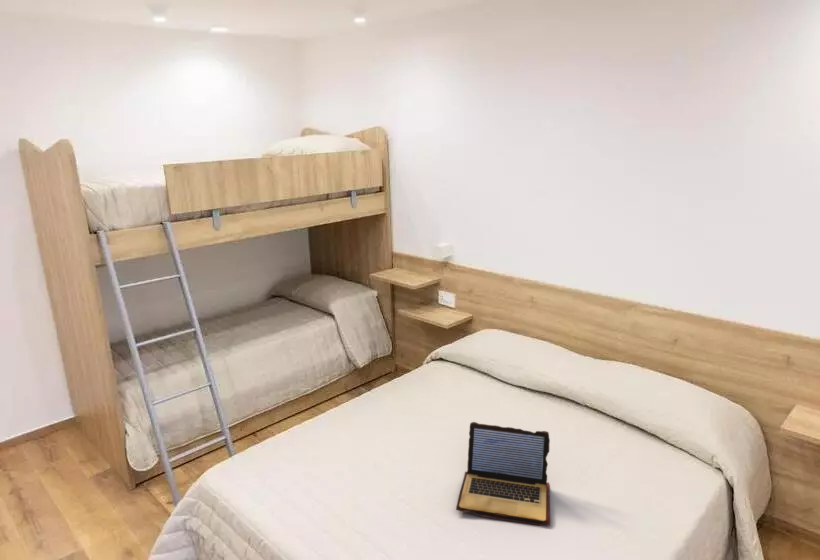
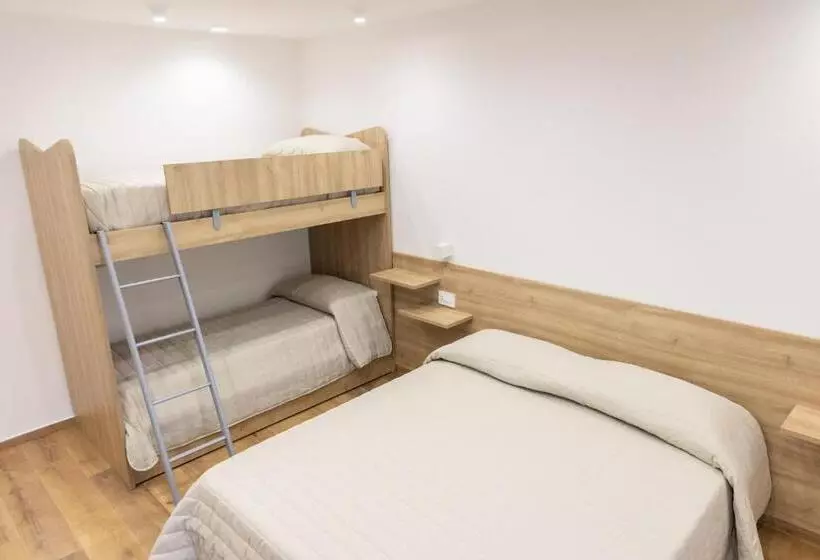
- laptop [455,421,551,527]
